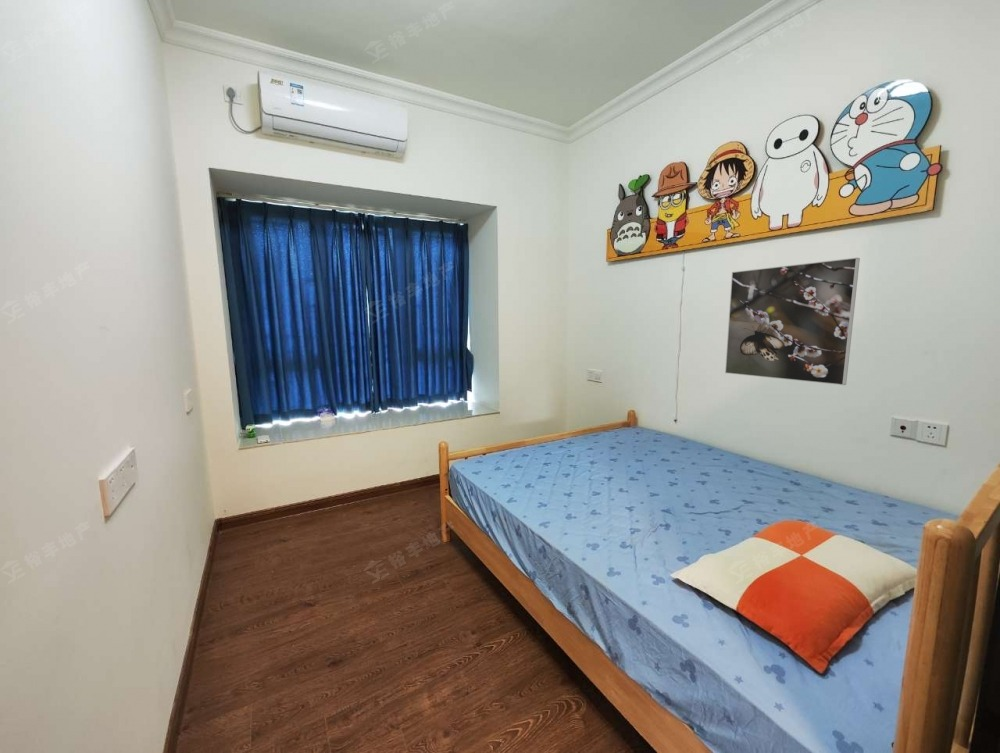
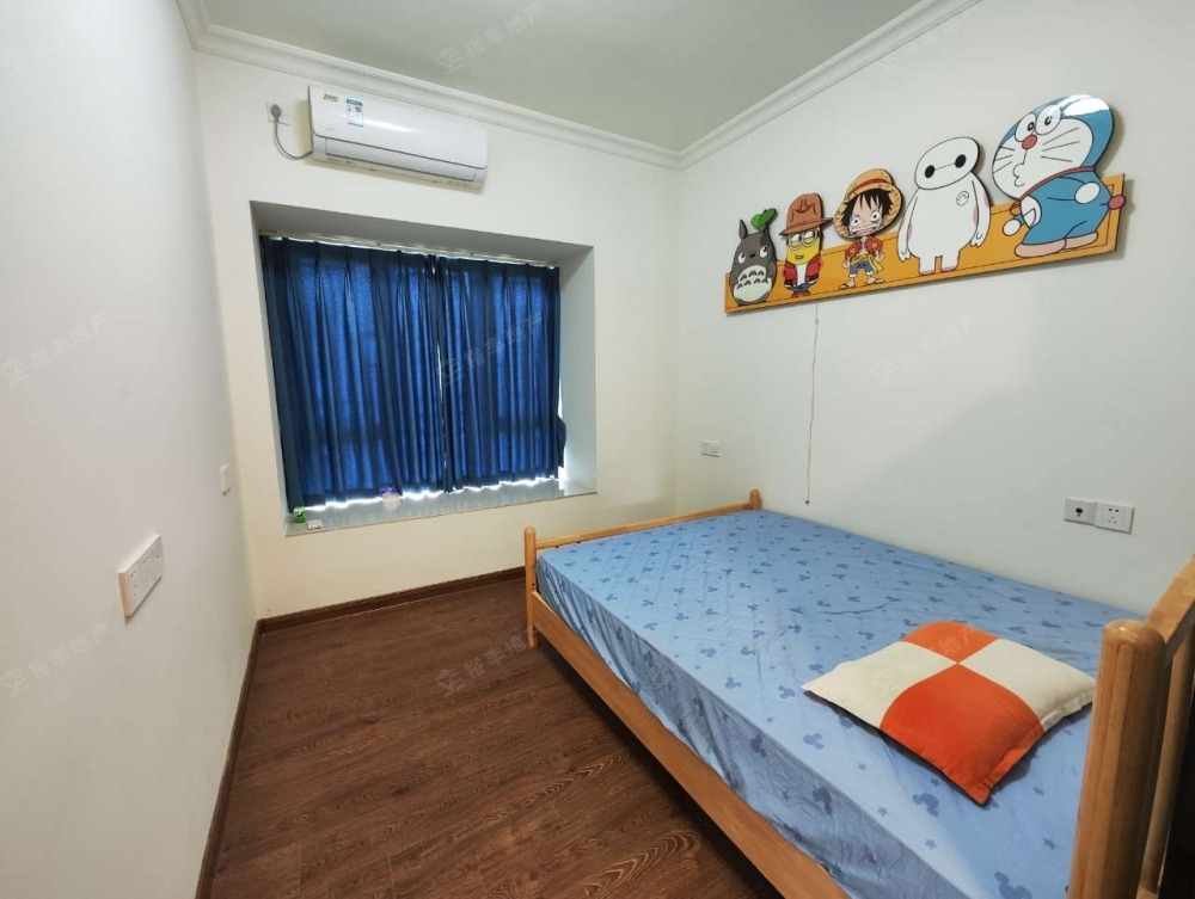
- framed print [724,257,861,386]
